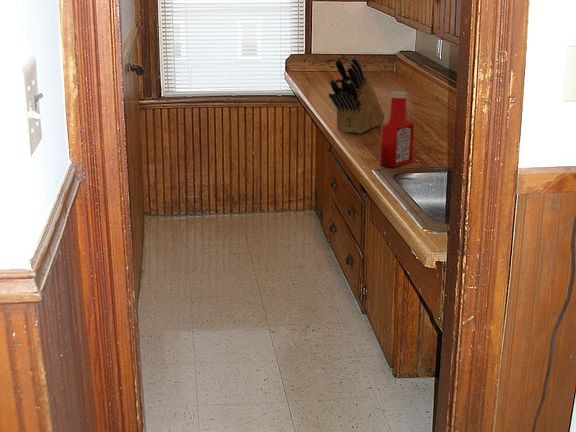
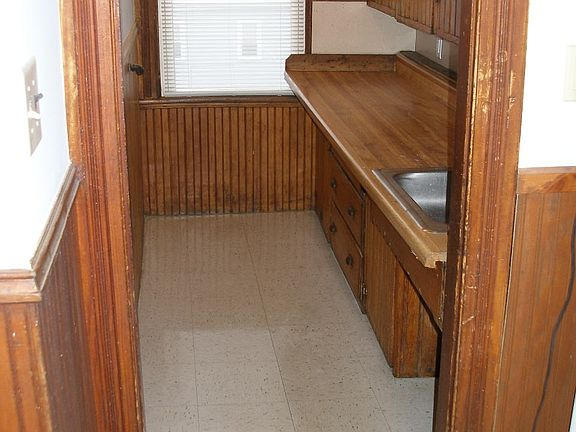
- soap bottle [379,90,415,168]
- knife block [328,55,386,134]
